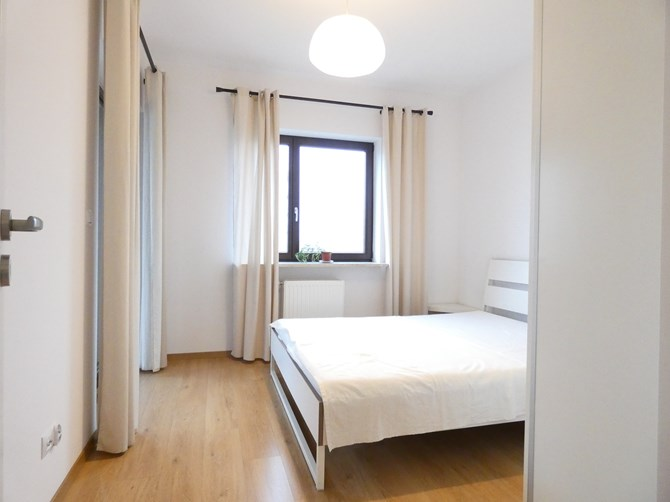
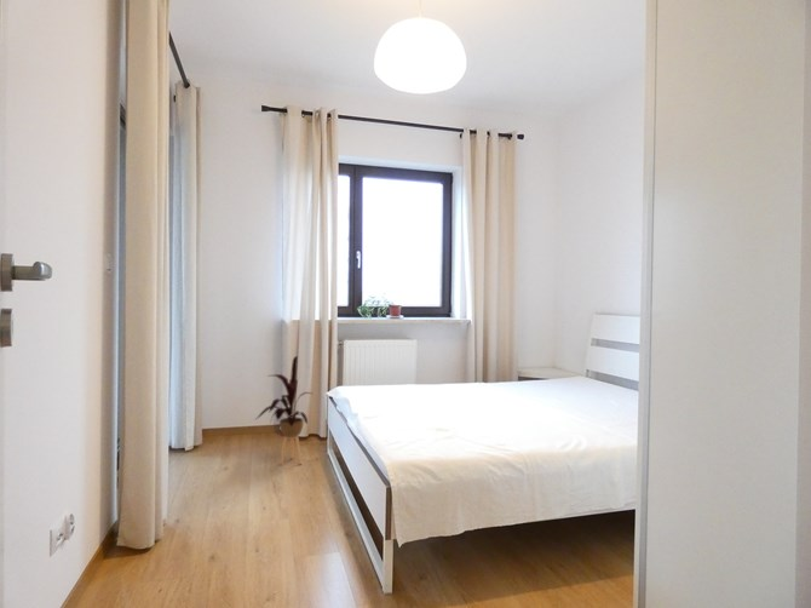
+ house plant [255,355,312,466]
